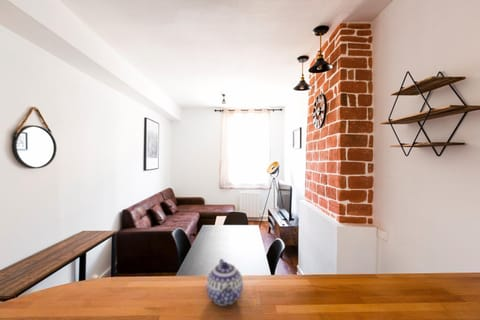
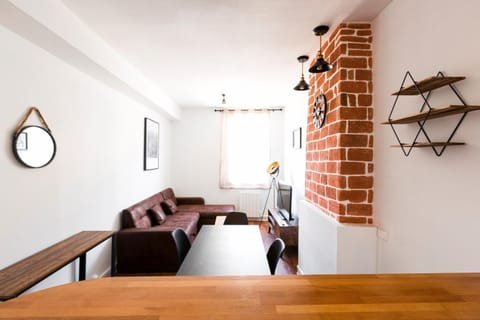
- teapot [205,258,244,307]
